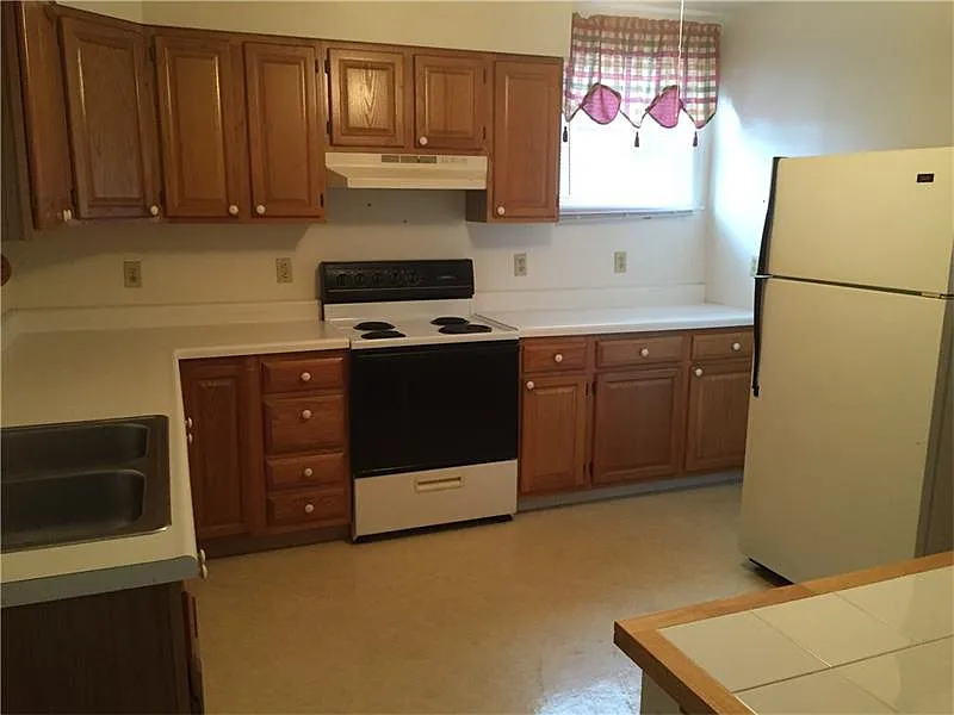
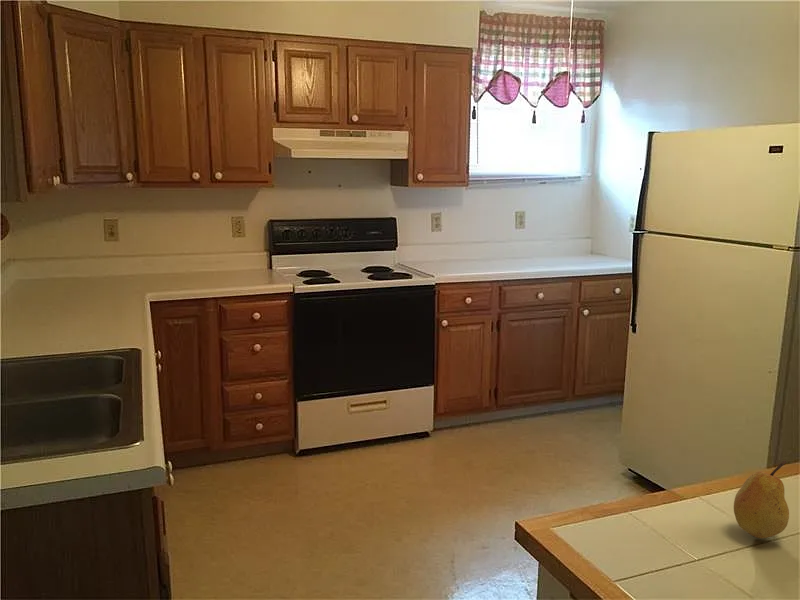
+ fruit [733,459,790,539]
